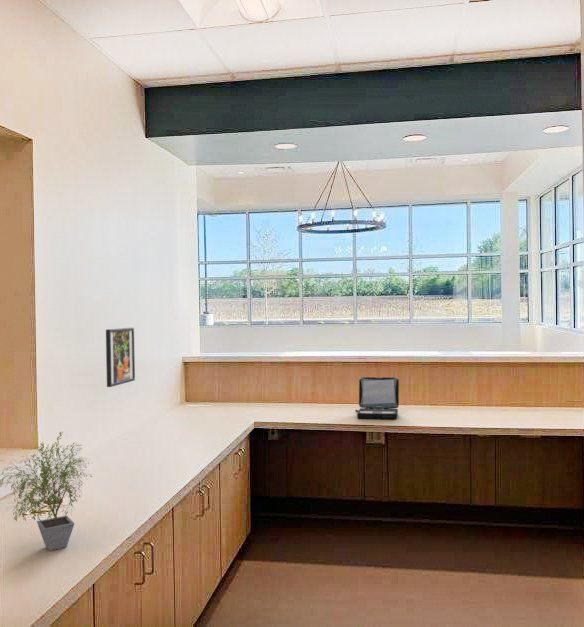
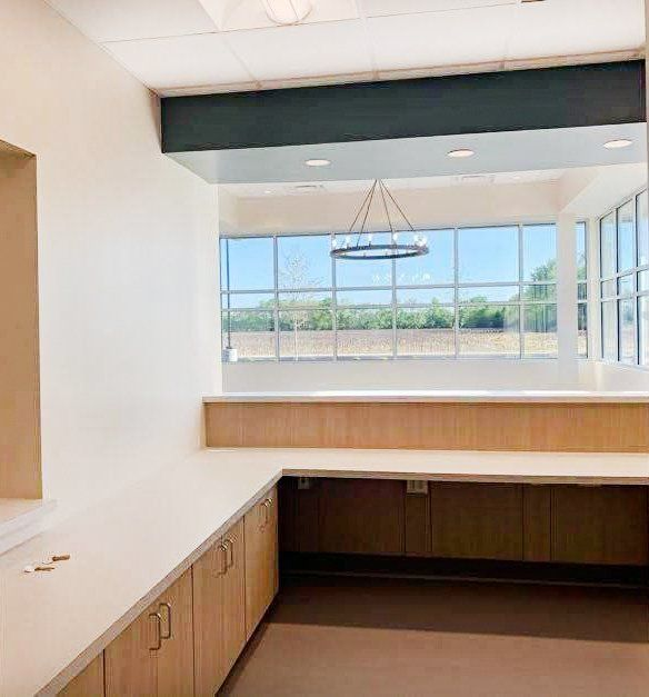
- laptop [354,376,400,420]
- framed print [105,327,136,388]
- potted plant [0,431,98,552]
